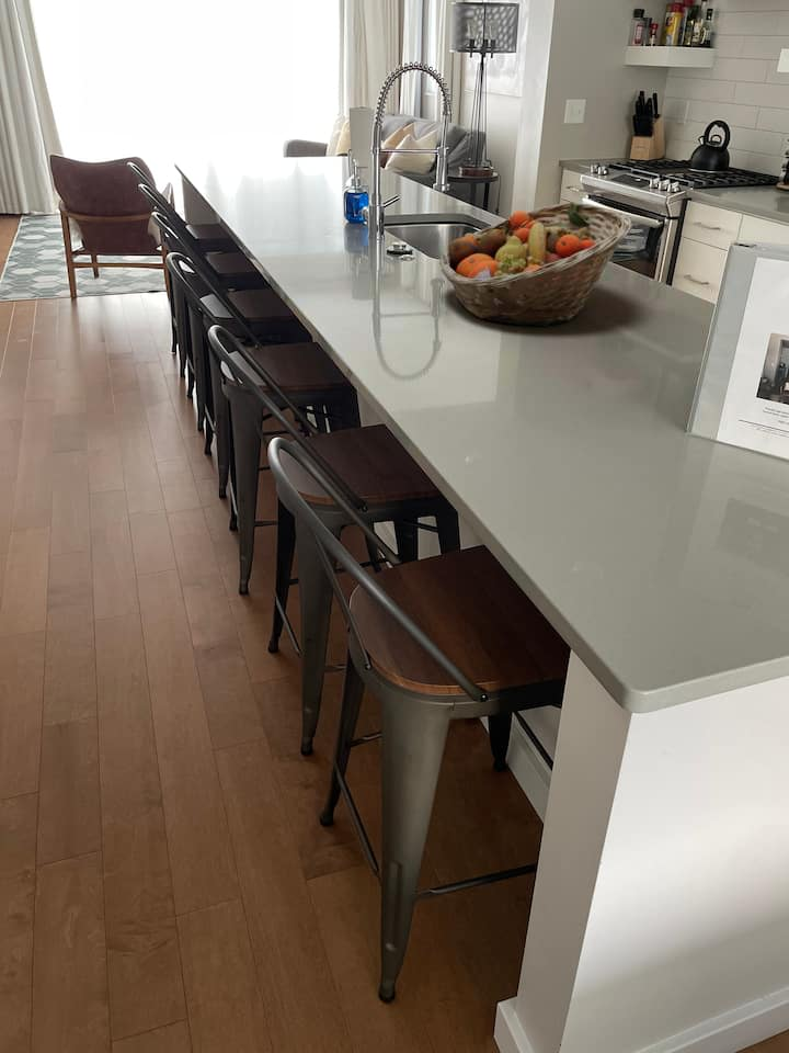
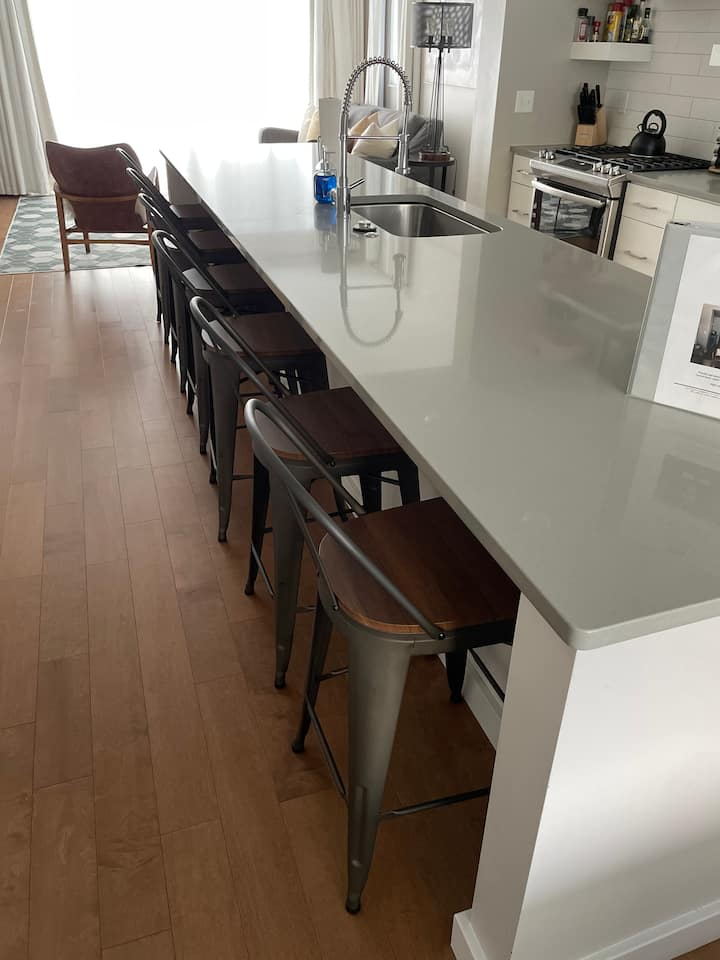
- fruit basket [438,201,633,328]
